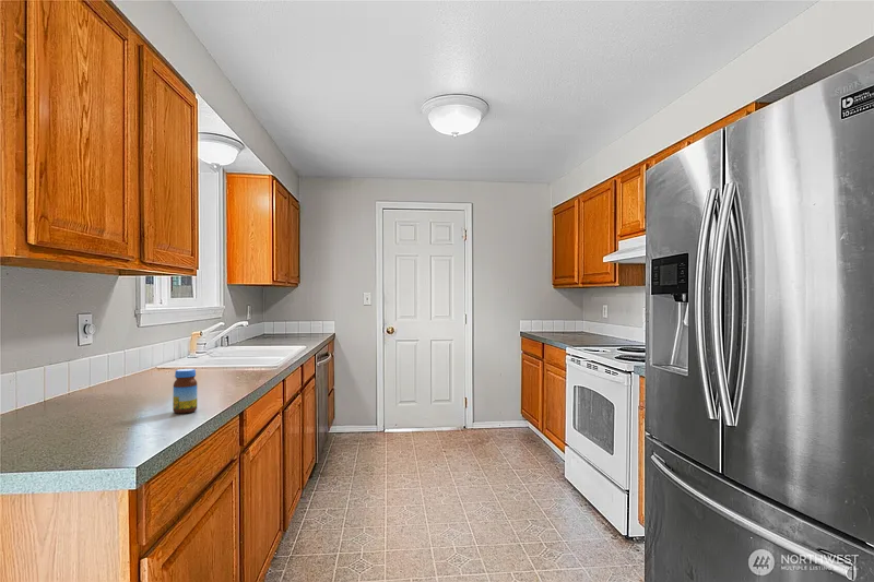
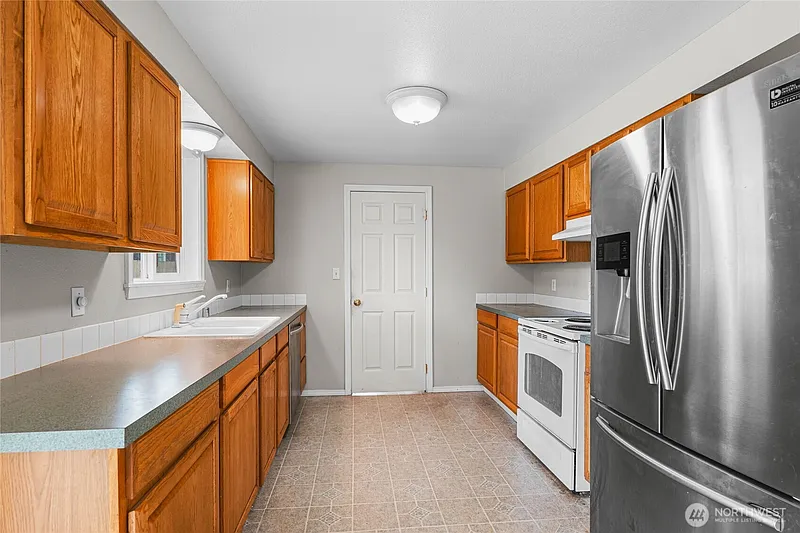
- jar [172,368,198,415]
